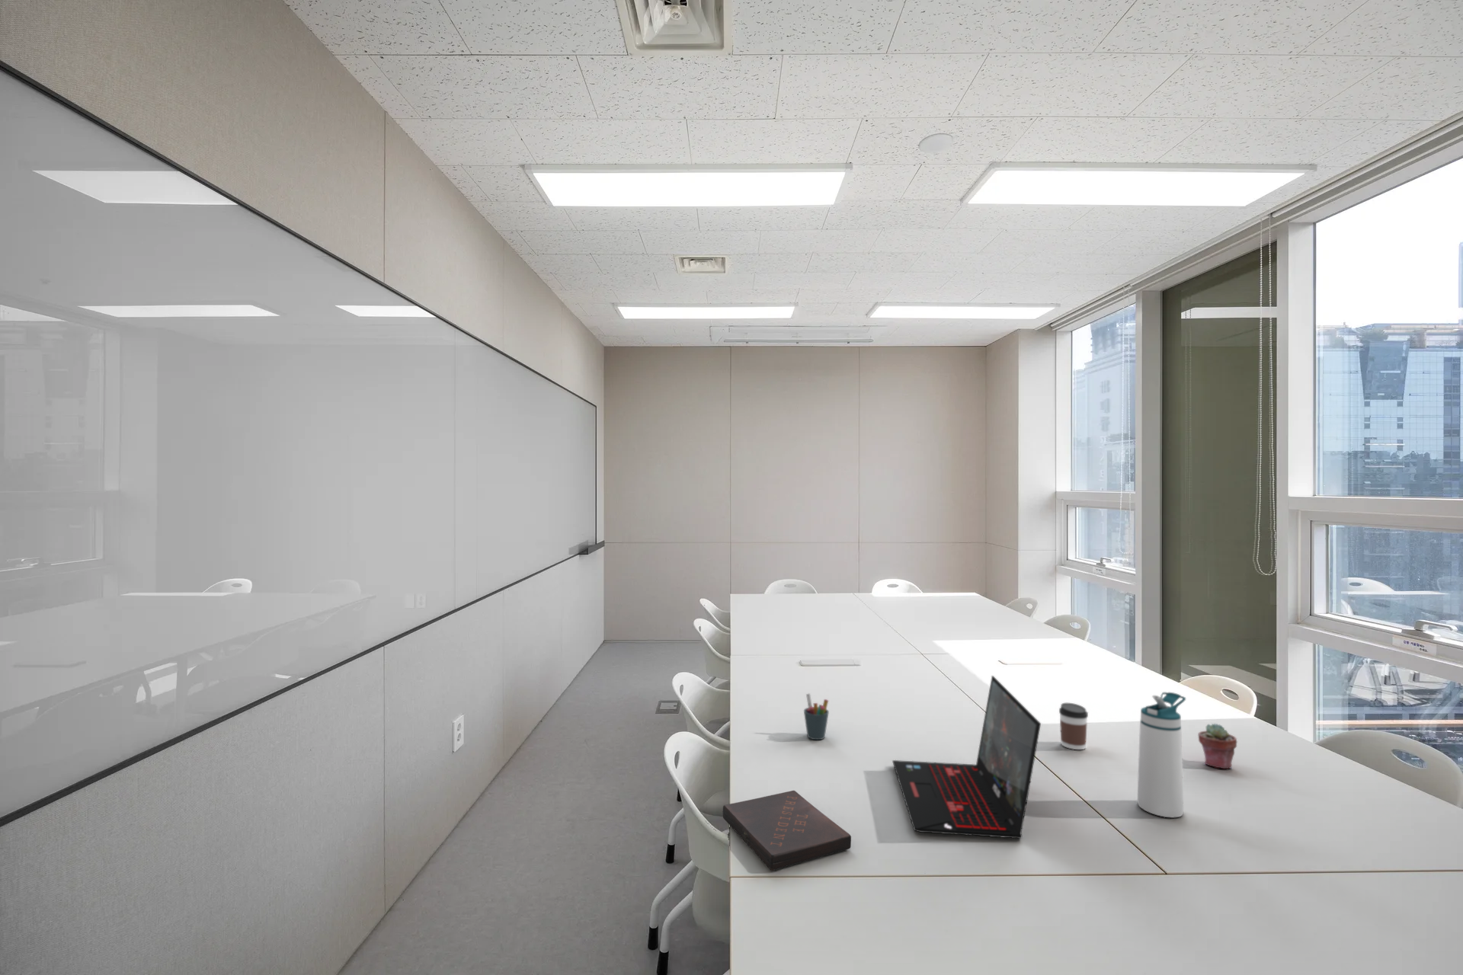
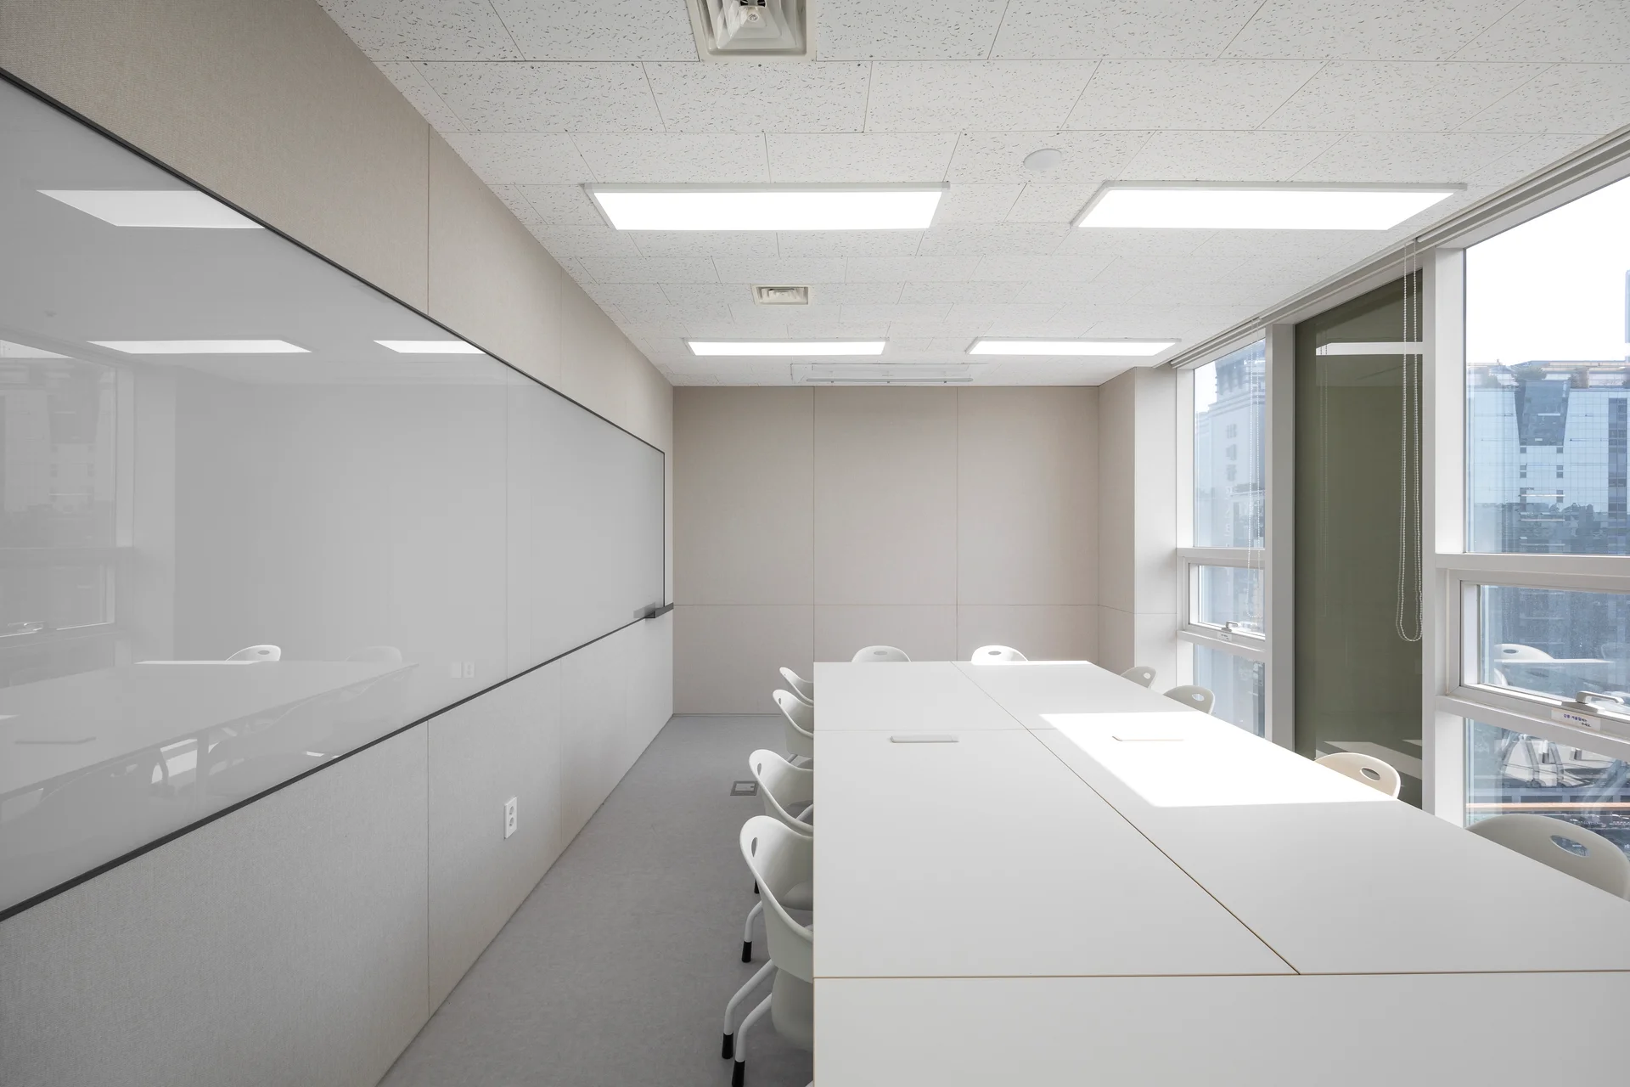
- coffee cup [1058,702,1089,750]
- book [722,790,852,872]
- water bottle [1136,692,1187,818]
- potted succulent [1197,723,1239,769]
- pen holder [803,692,829,740]
- laptop [892,675,1042,839]
